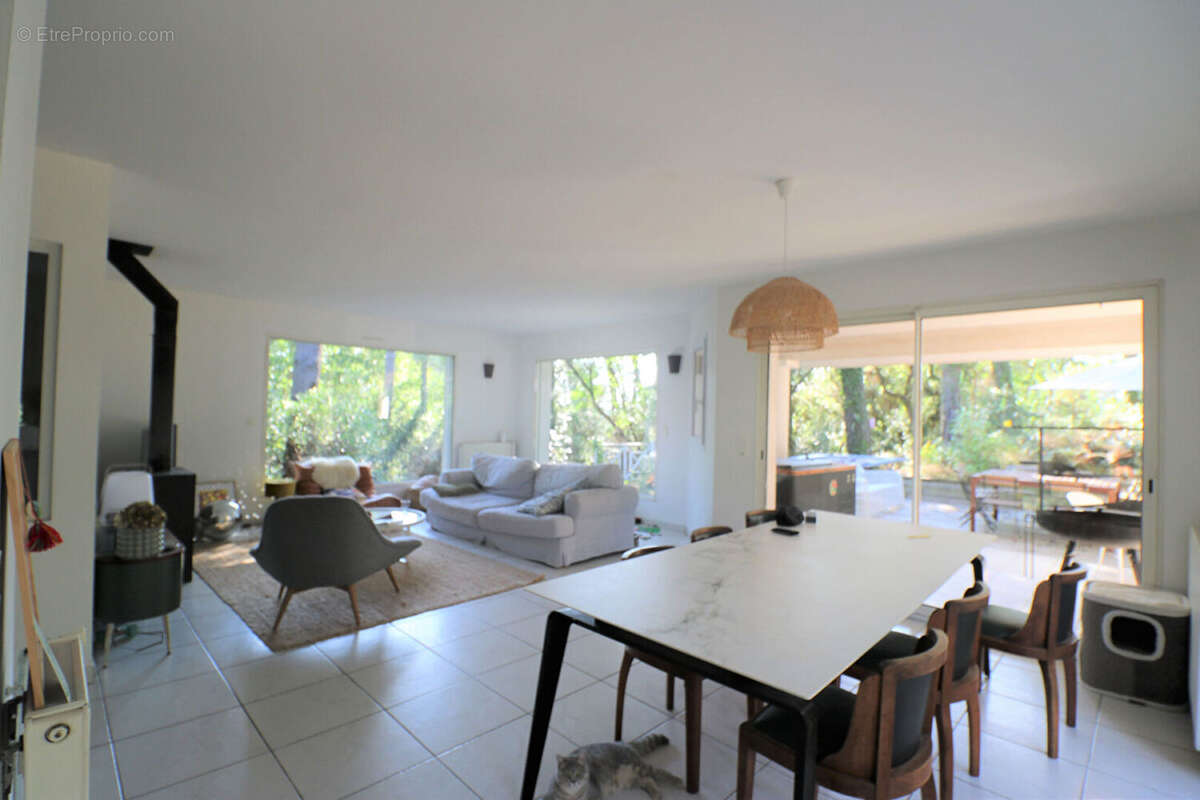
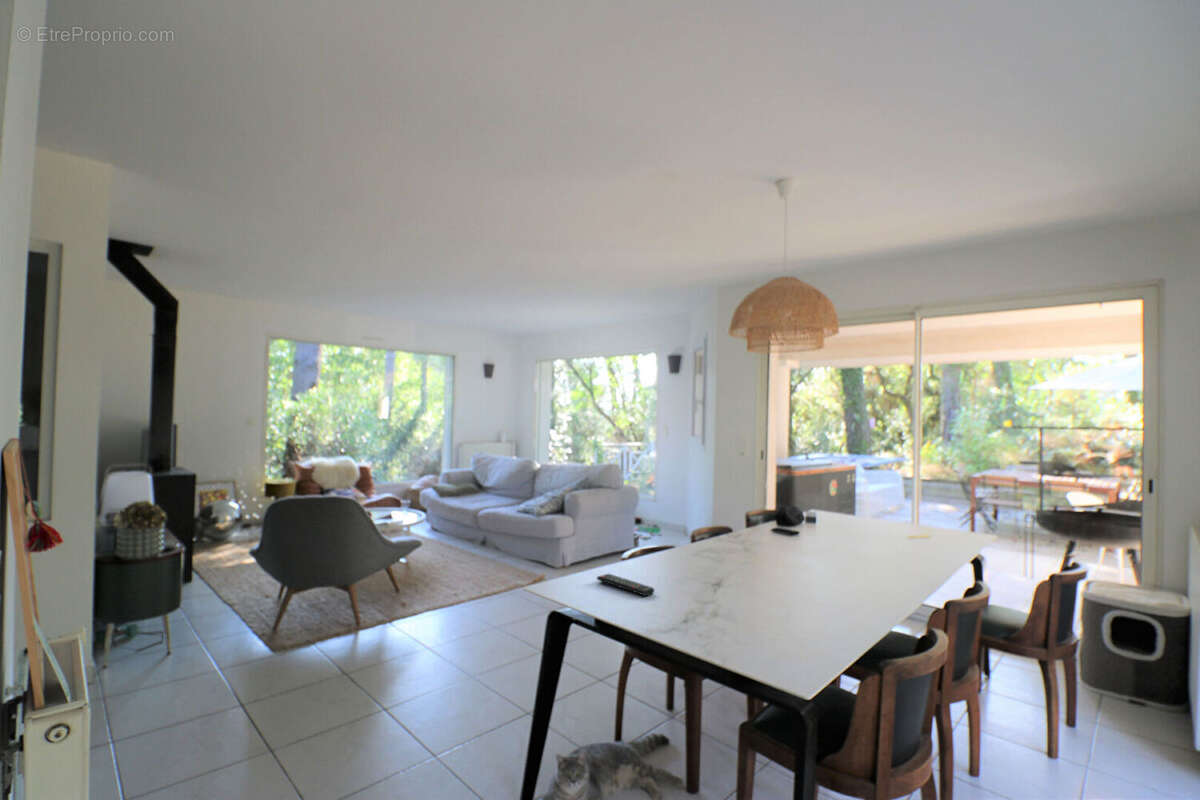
+ remote control [596,573,655,597]
